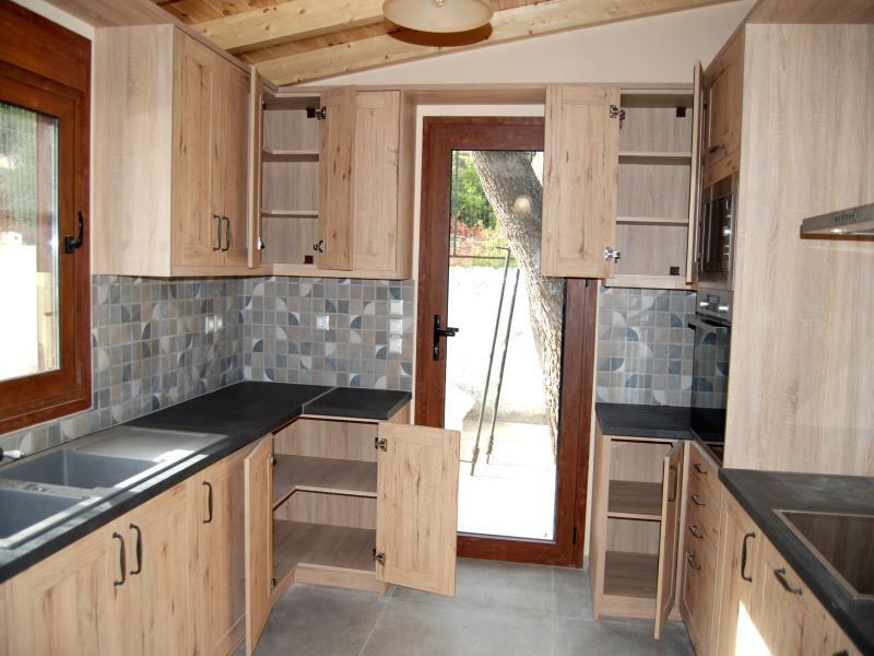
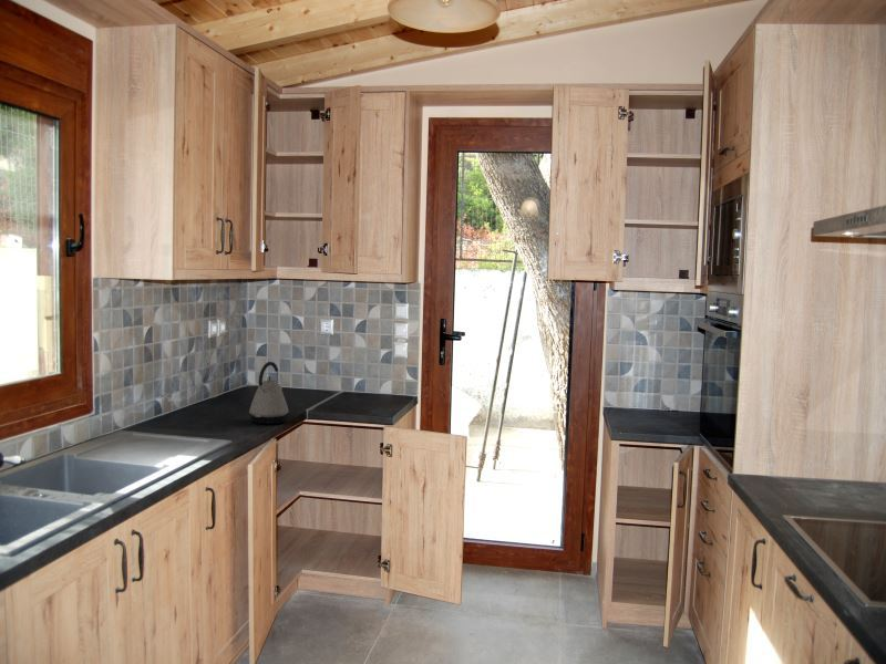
+ kettle [248,361,289,425]
